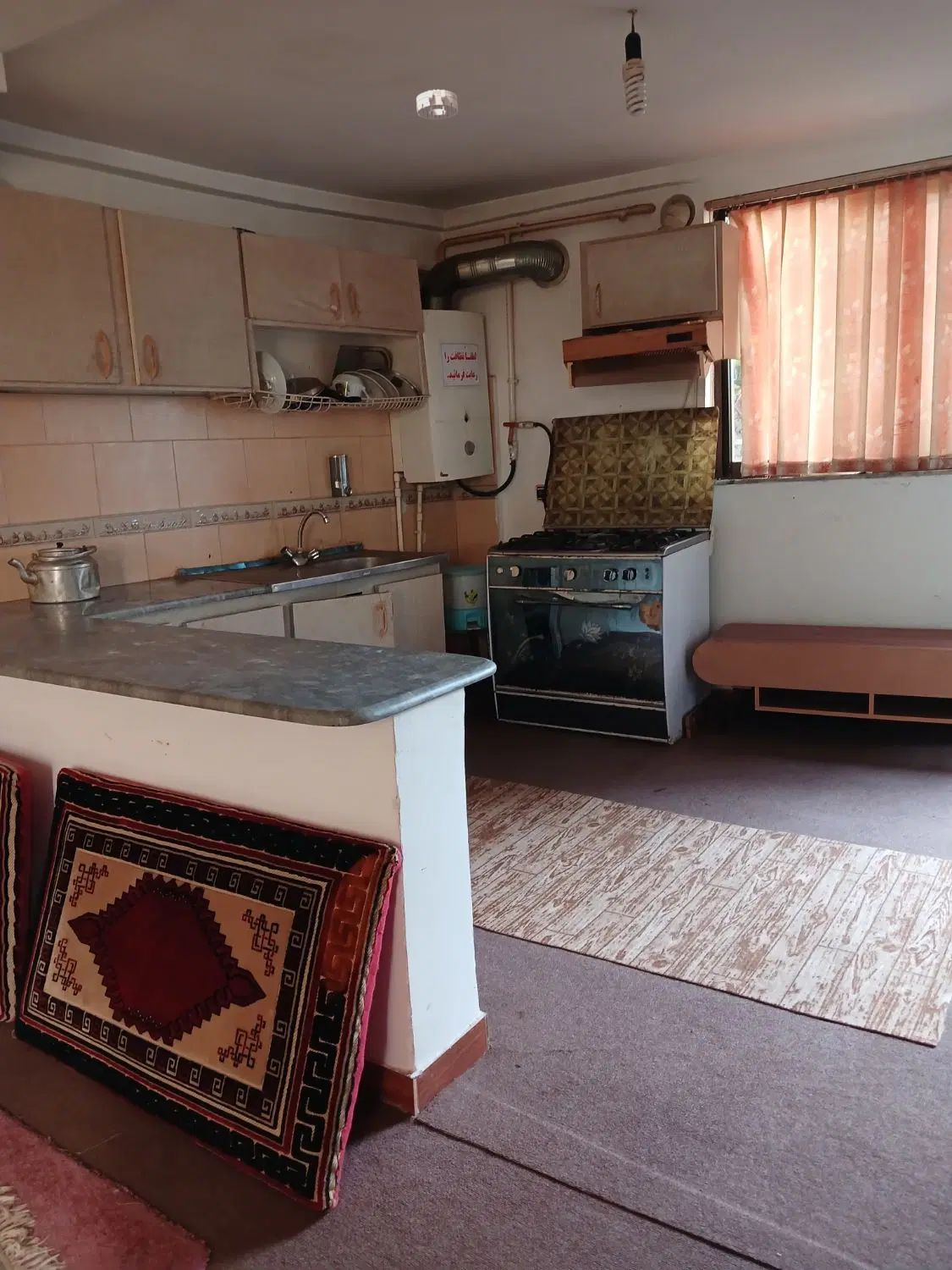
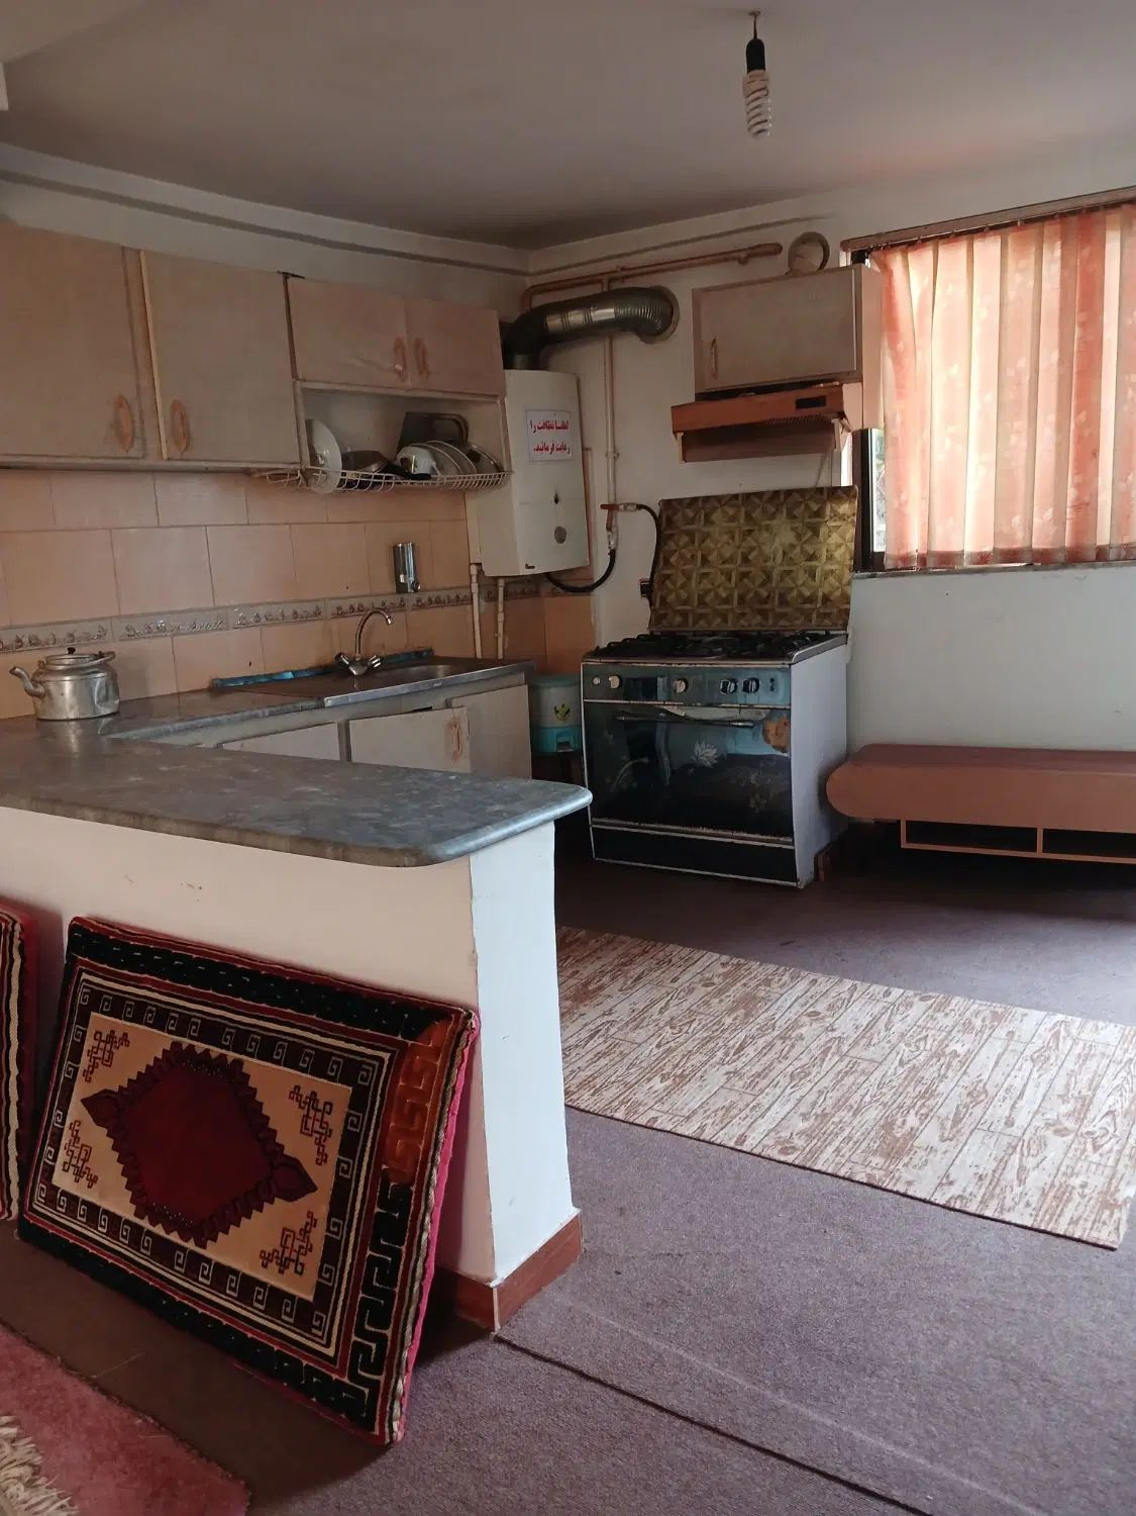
- smoke detector [415,89,459,120]
